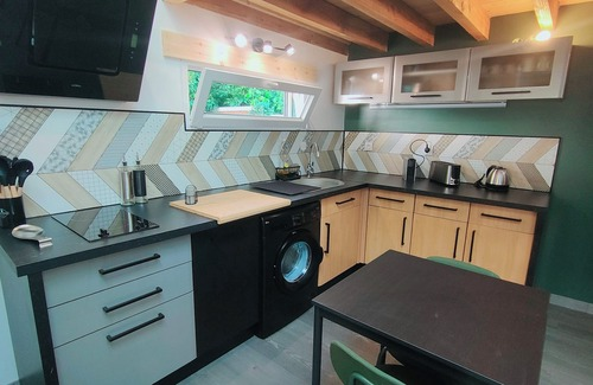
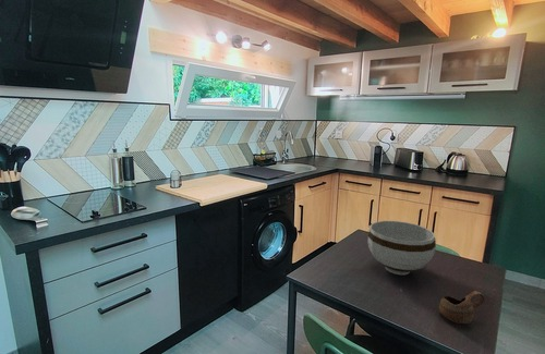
+ bowl [367,220,437,276]
+ cup [438,290,486,325]
